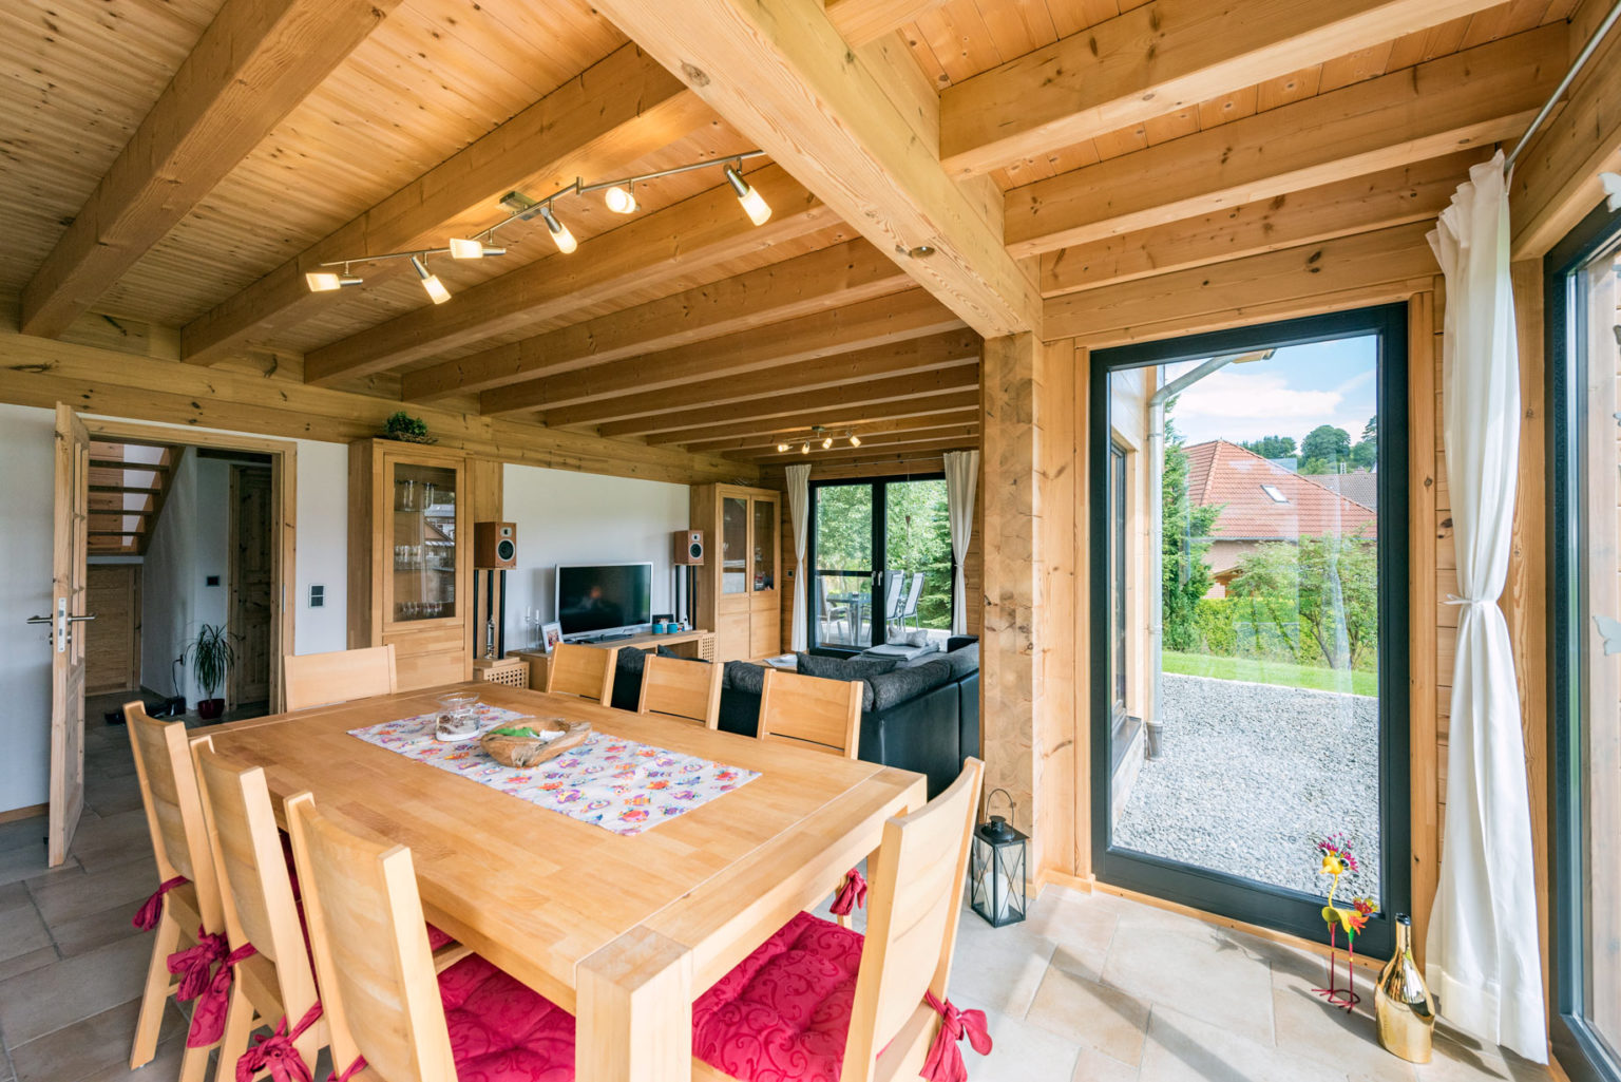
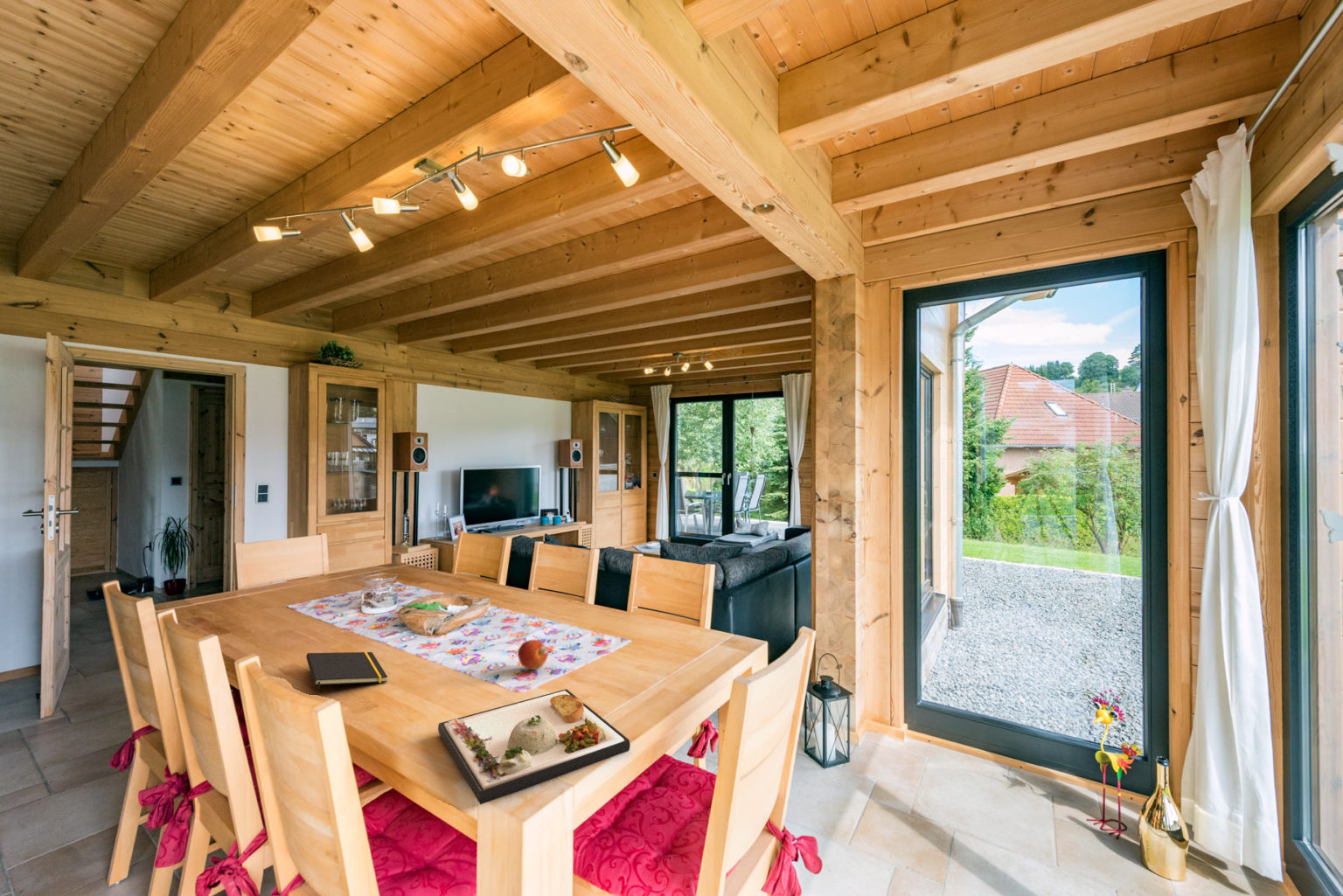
+ dinner plate [437,688,631,805]
+ notepad [305,651,388,696]
+ fruit [517,639,549,670]
